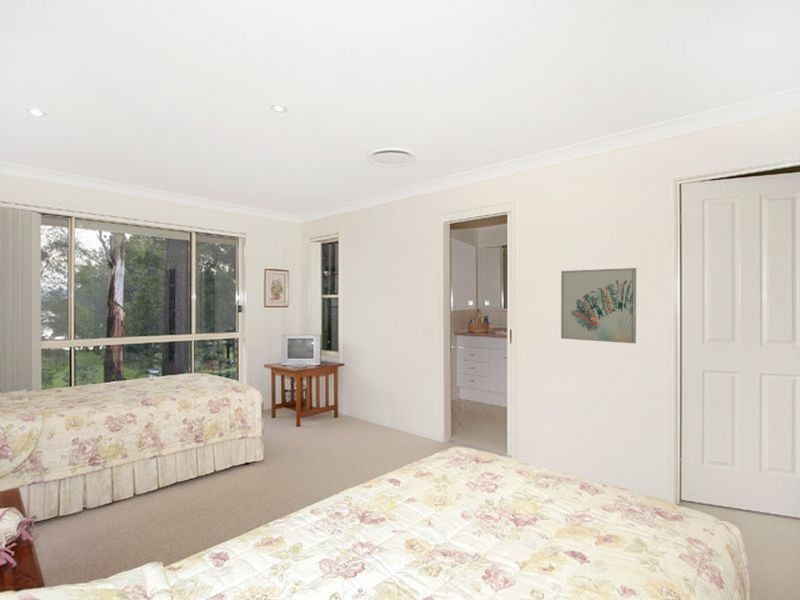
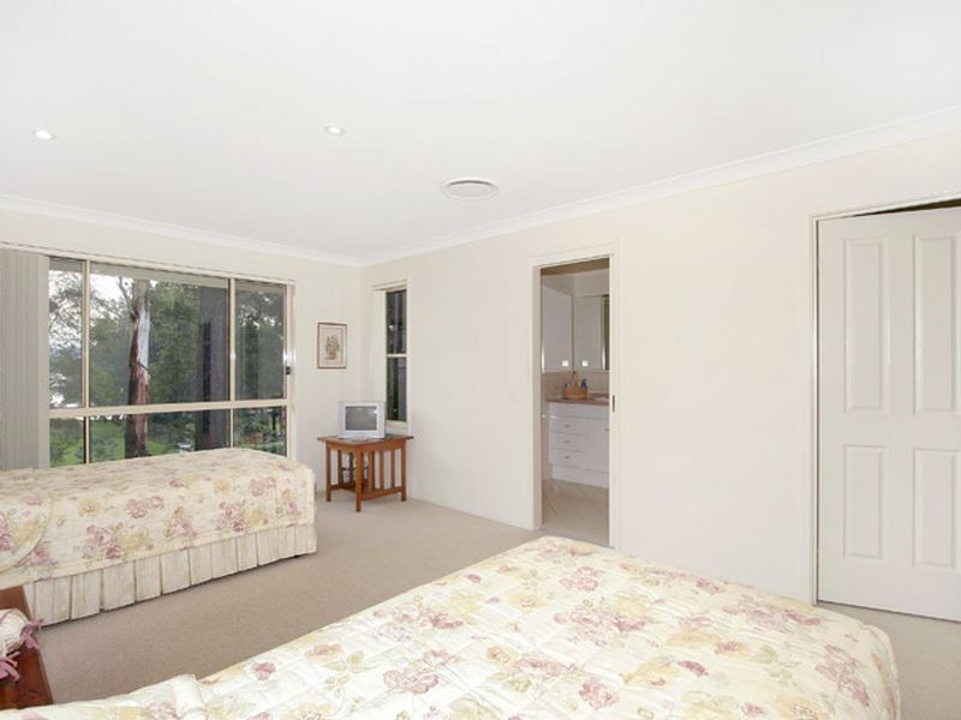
- wall art [560,267,637,345]
